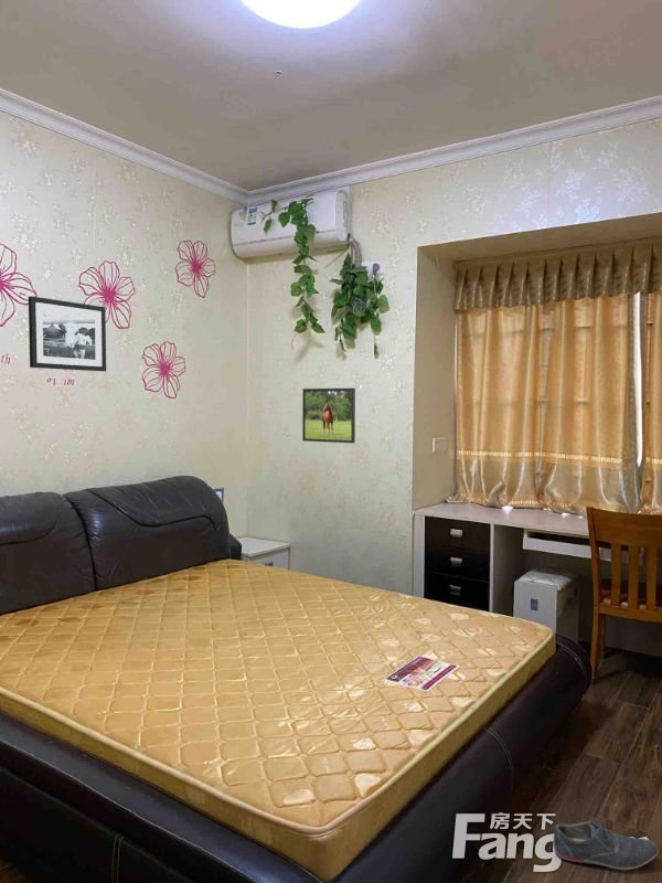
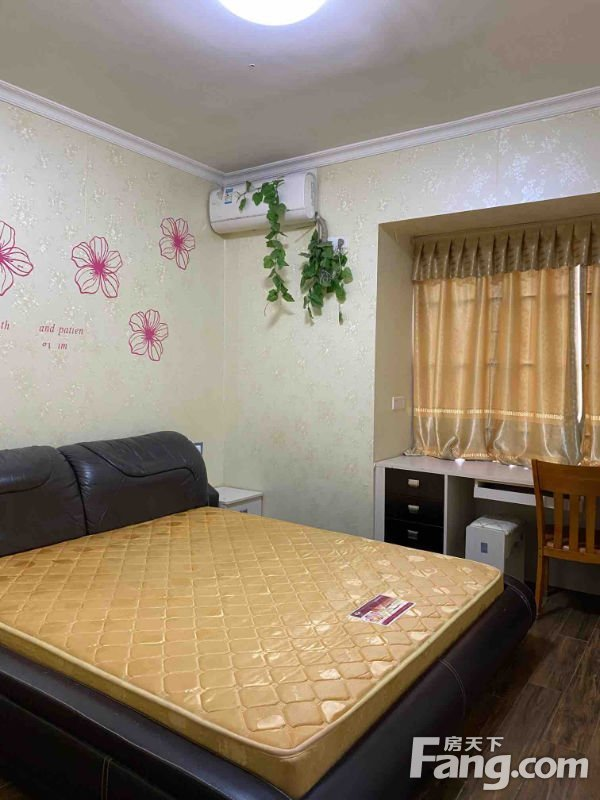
- shoe [553,815,660,871]
- picture frame [28,295,107,372]
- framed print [301,387,356,444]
